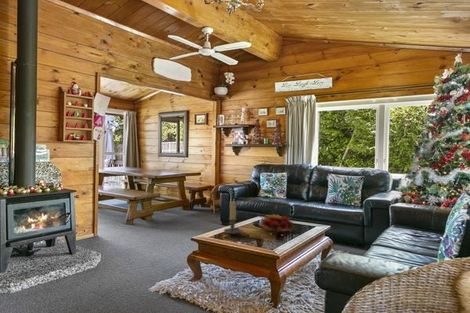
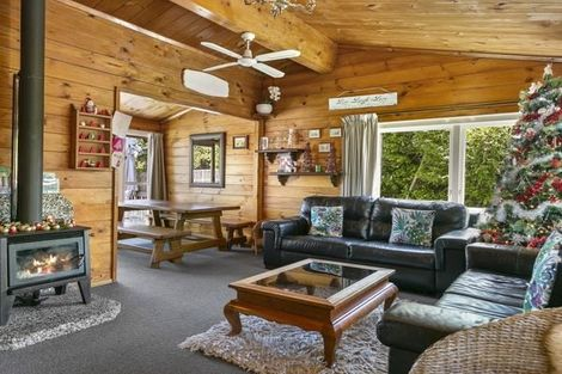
- fruit basket [257,214,296,236]
- candle holder [223,200,242,236]
